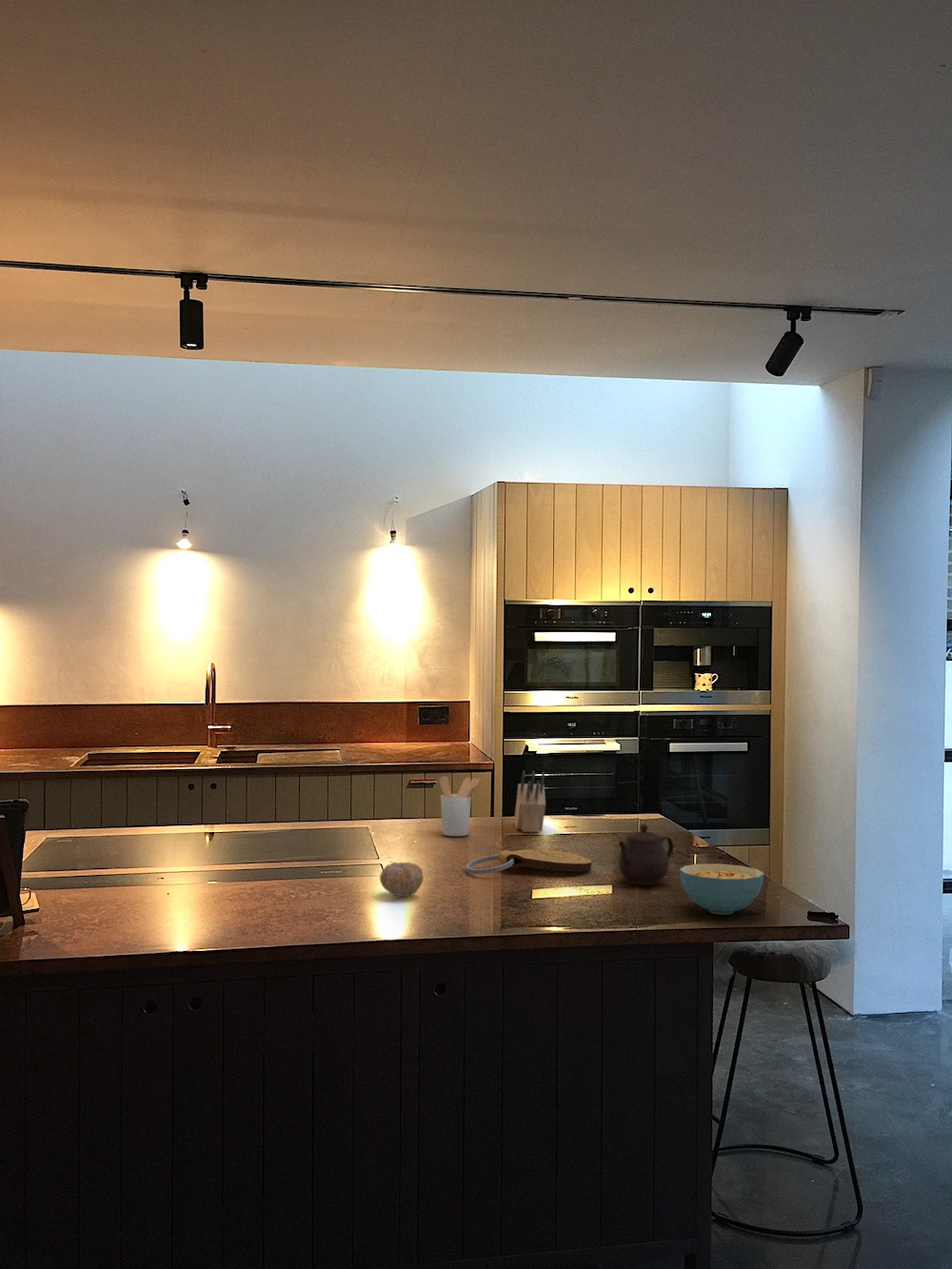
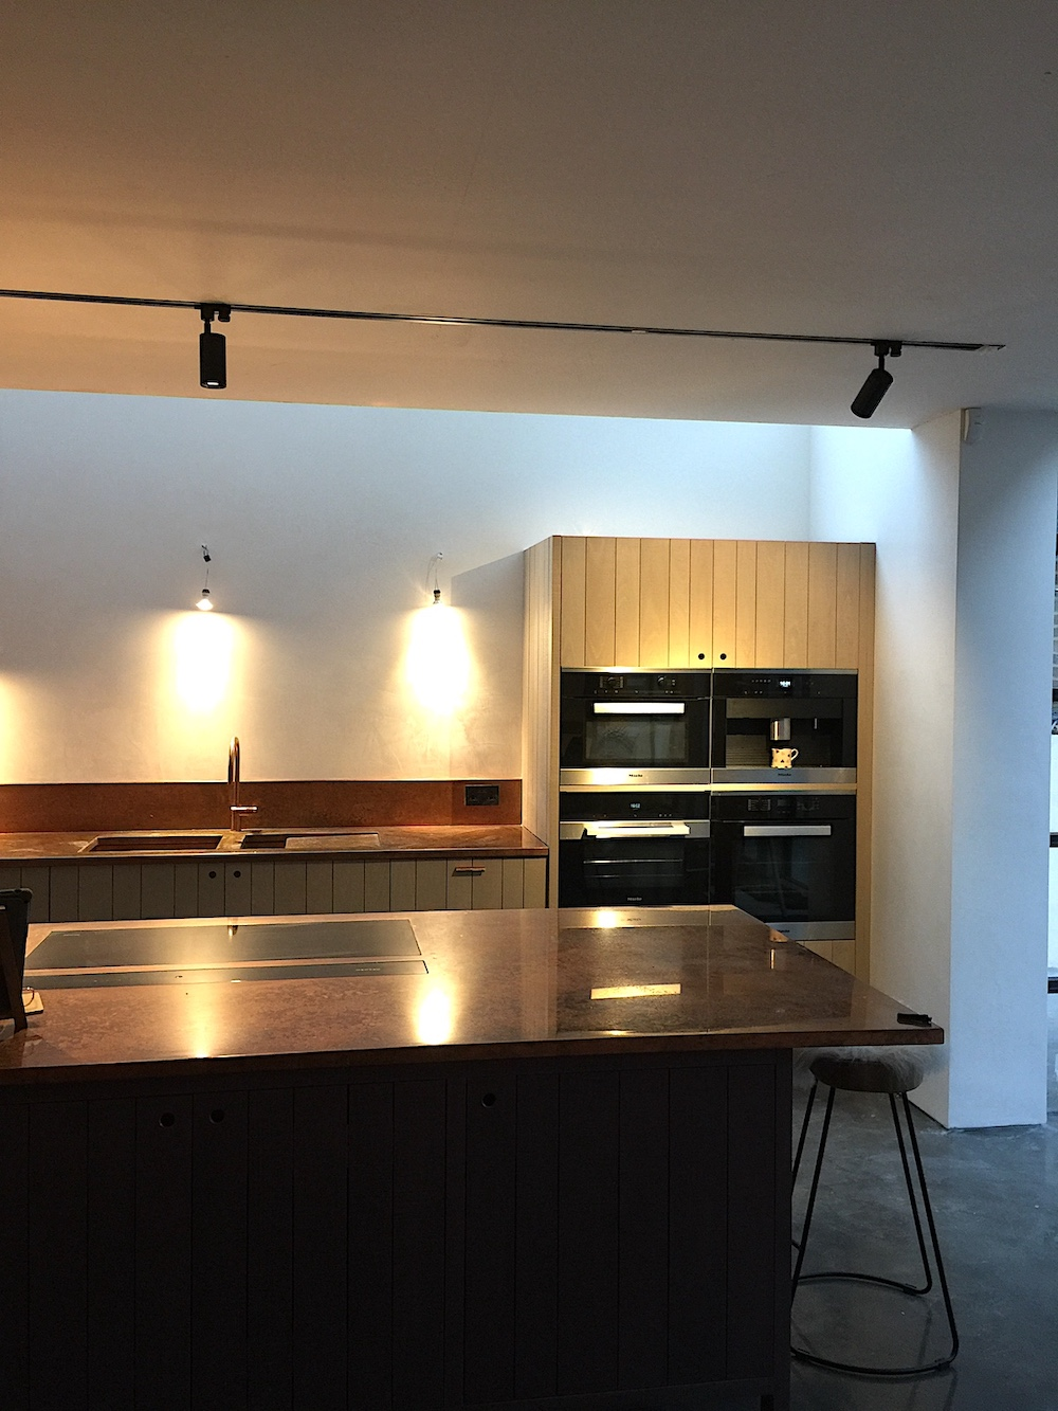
- cereal bowl [679,863,765,916]
- knife block [513,769,546,833]
- utensil holder [438,775,481,837]
- key chain [466,849,592,875]
- fruit [379,862,425,898]
- teapot [618,823,675,886]
